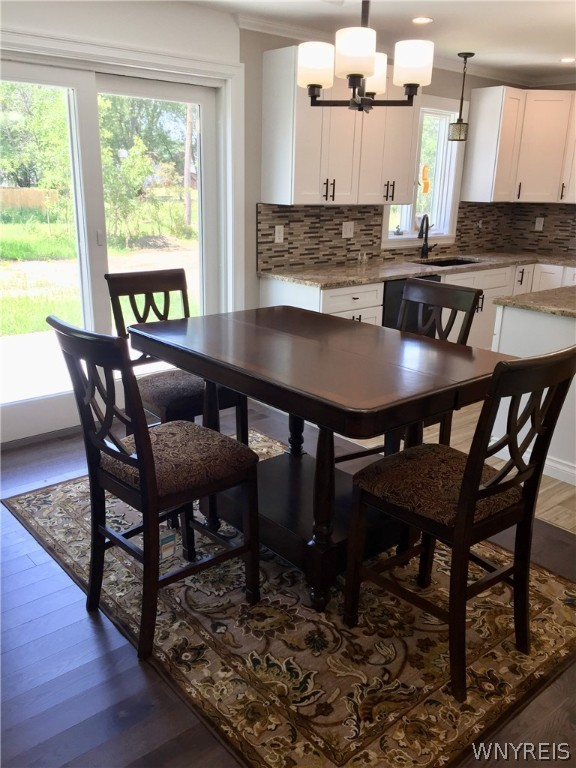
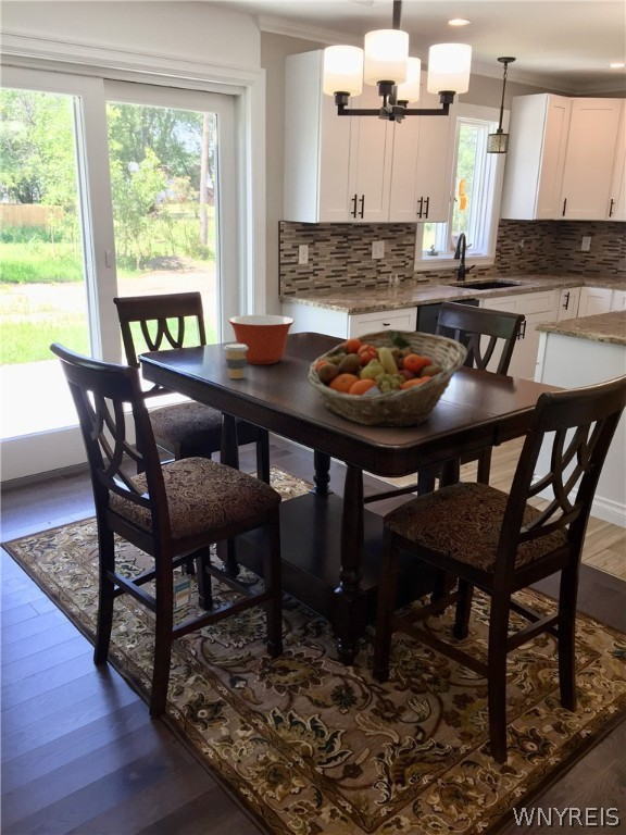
+ coffee cup [223,342,248,379]
+ mixing bowl [227,314,296,365]
+ fruit basket [306,328,468,428]
